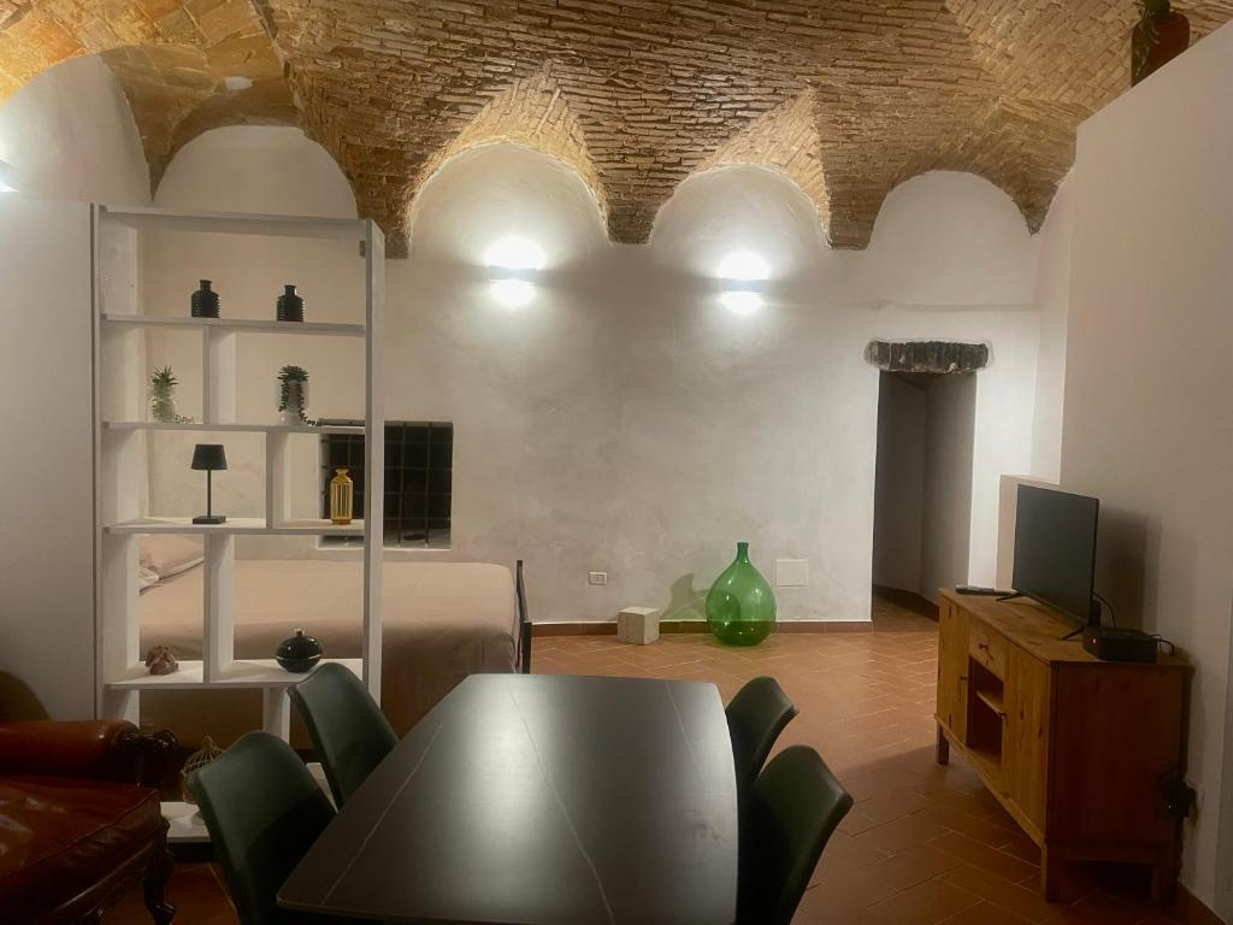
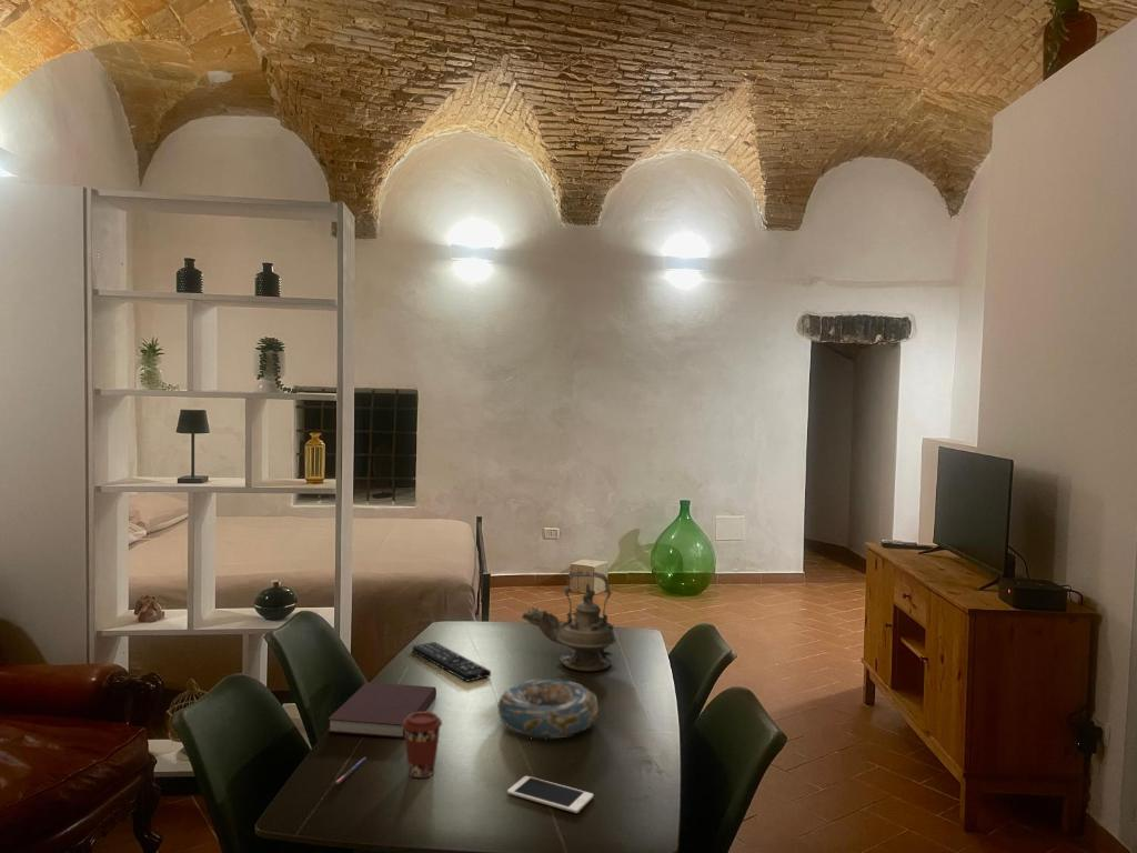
+ pen [333,756,368,785]
+ coffee cup [402,711,443,780]
+ remote control [412,641,492,683]
+ decorative bowl [496,678,600,740]
+ cell phone [506,775,594,814]
+ teapot [521,570,617,672]
+ notebook [326,681,437,740]
